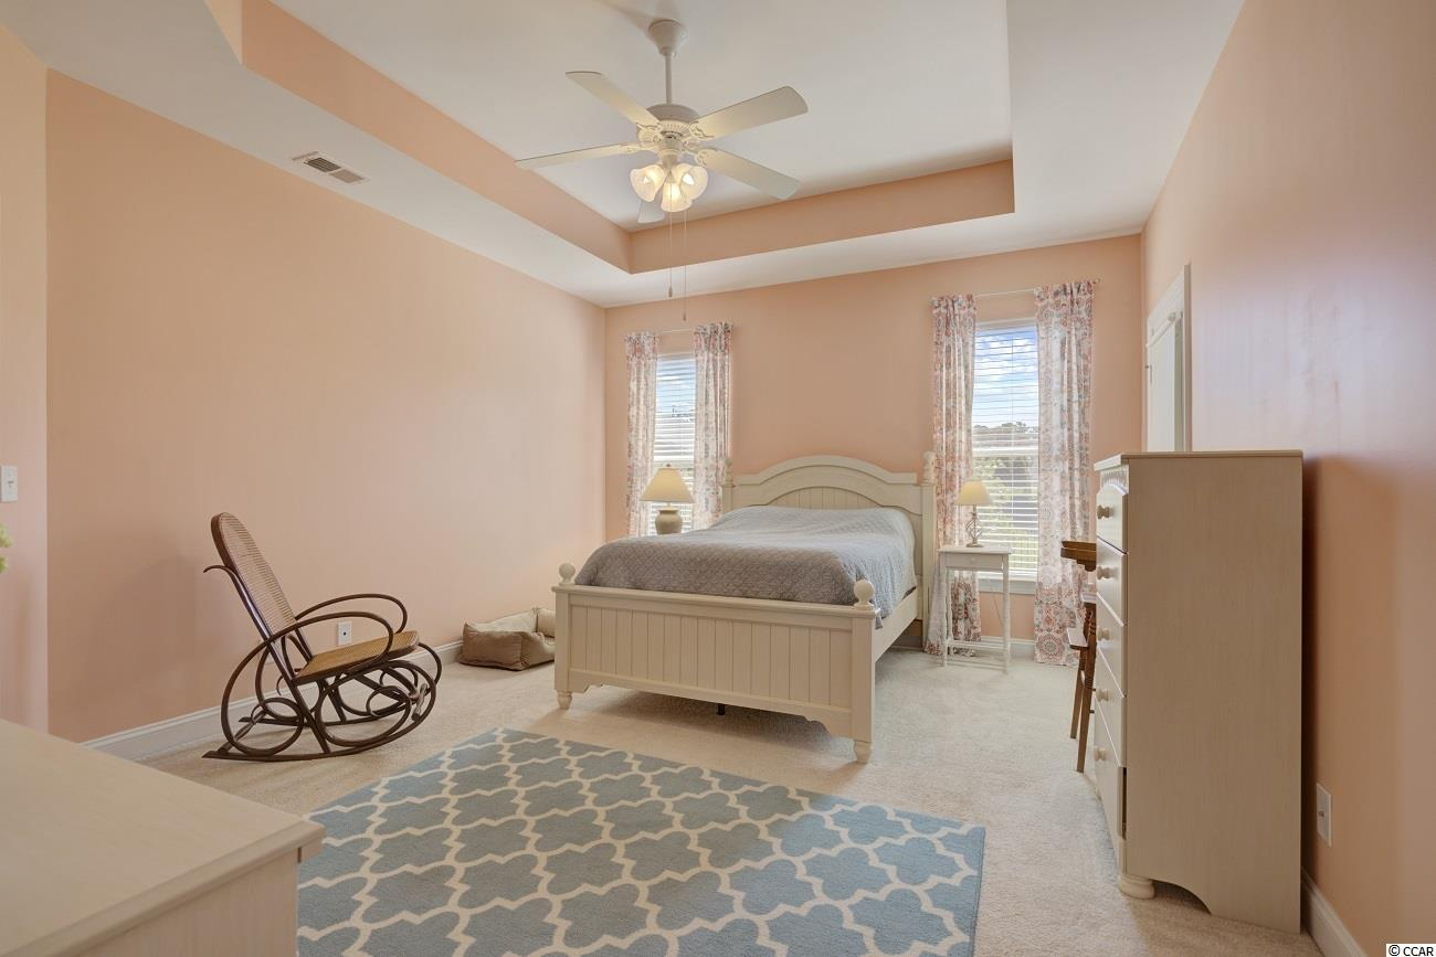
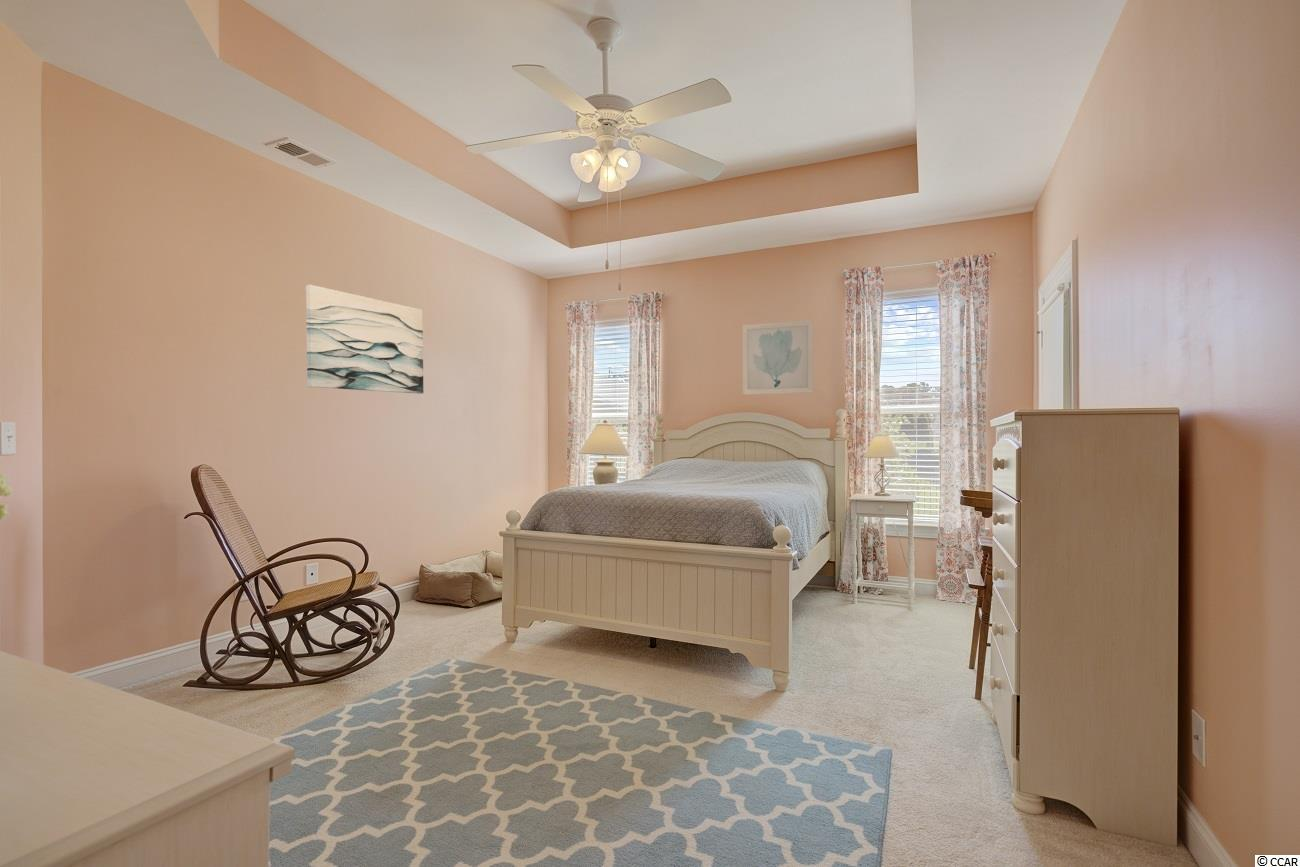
+ wall art [742,319,815,395]
+ wall art [305,284,424,394]
